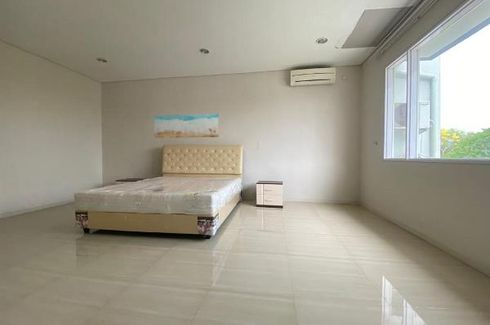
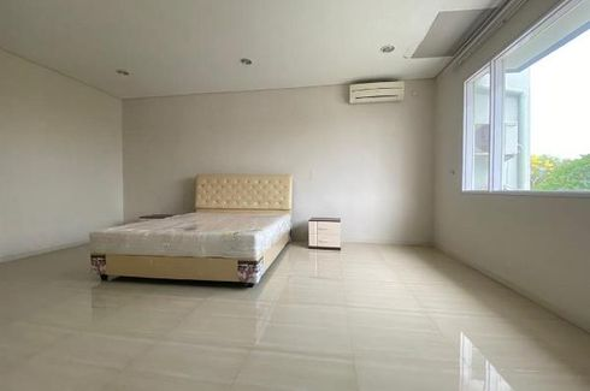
- wall art [153,113,220,139]
